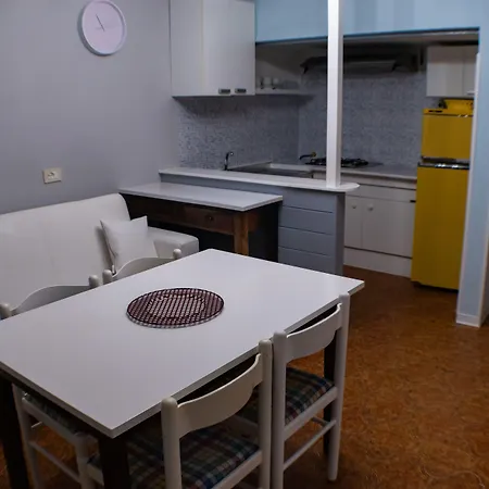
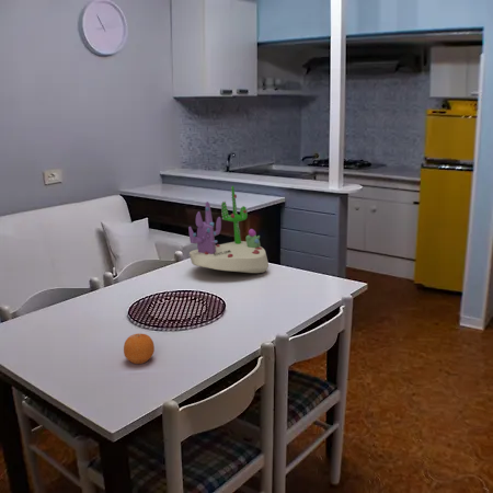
+ fruit [123,332,156,365]
+ succulent planter [187,185,270,274]
